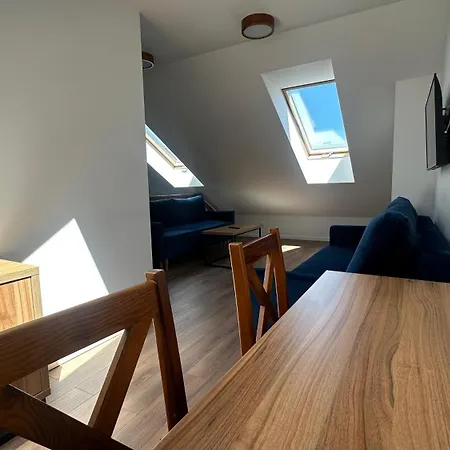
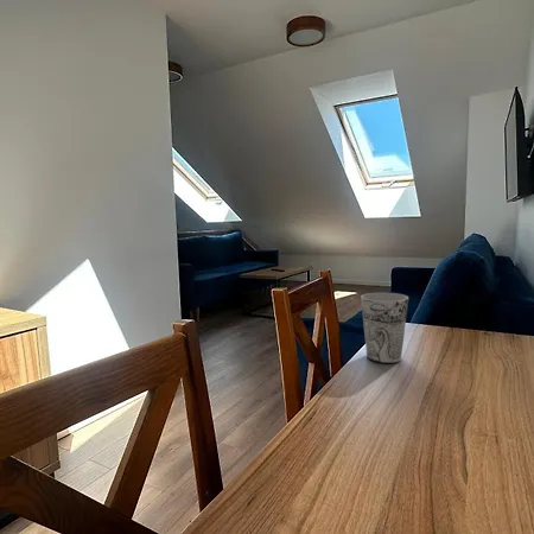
+ cup [360,292,409,364]
